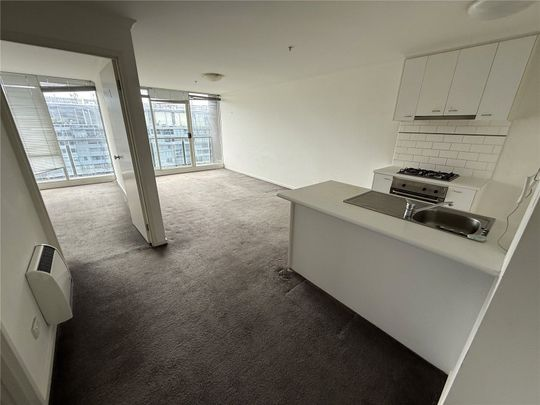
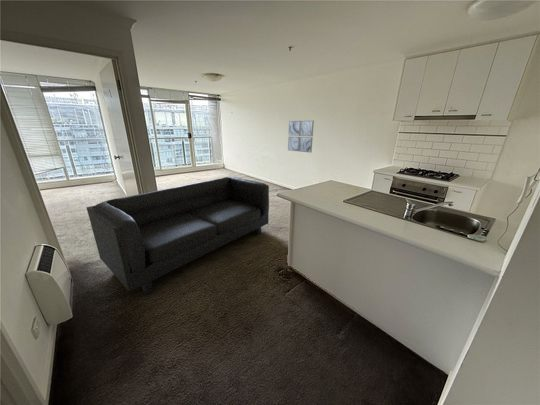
+ wall art [287,119,315,154]
+ sofa [86,176,270,296]
